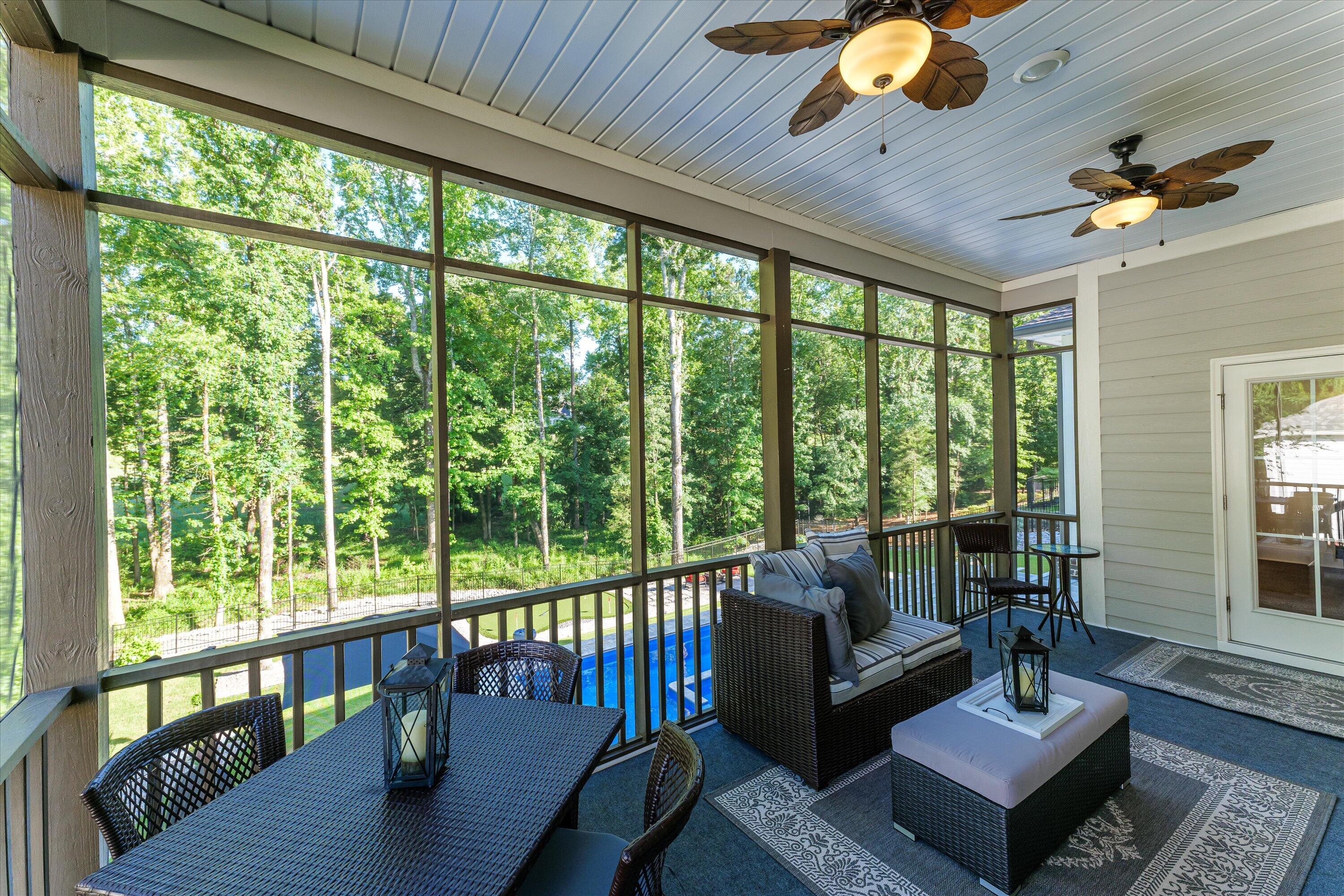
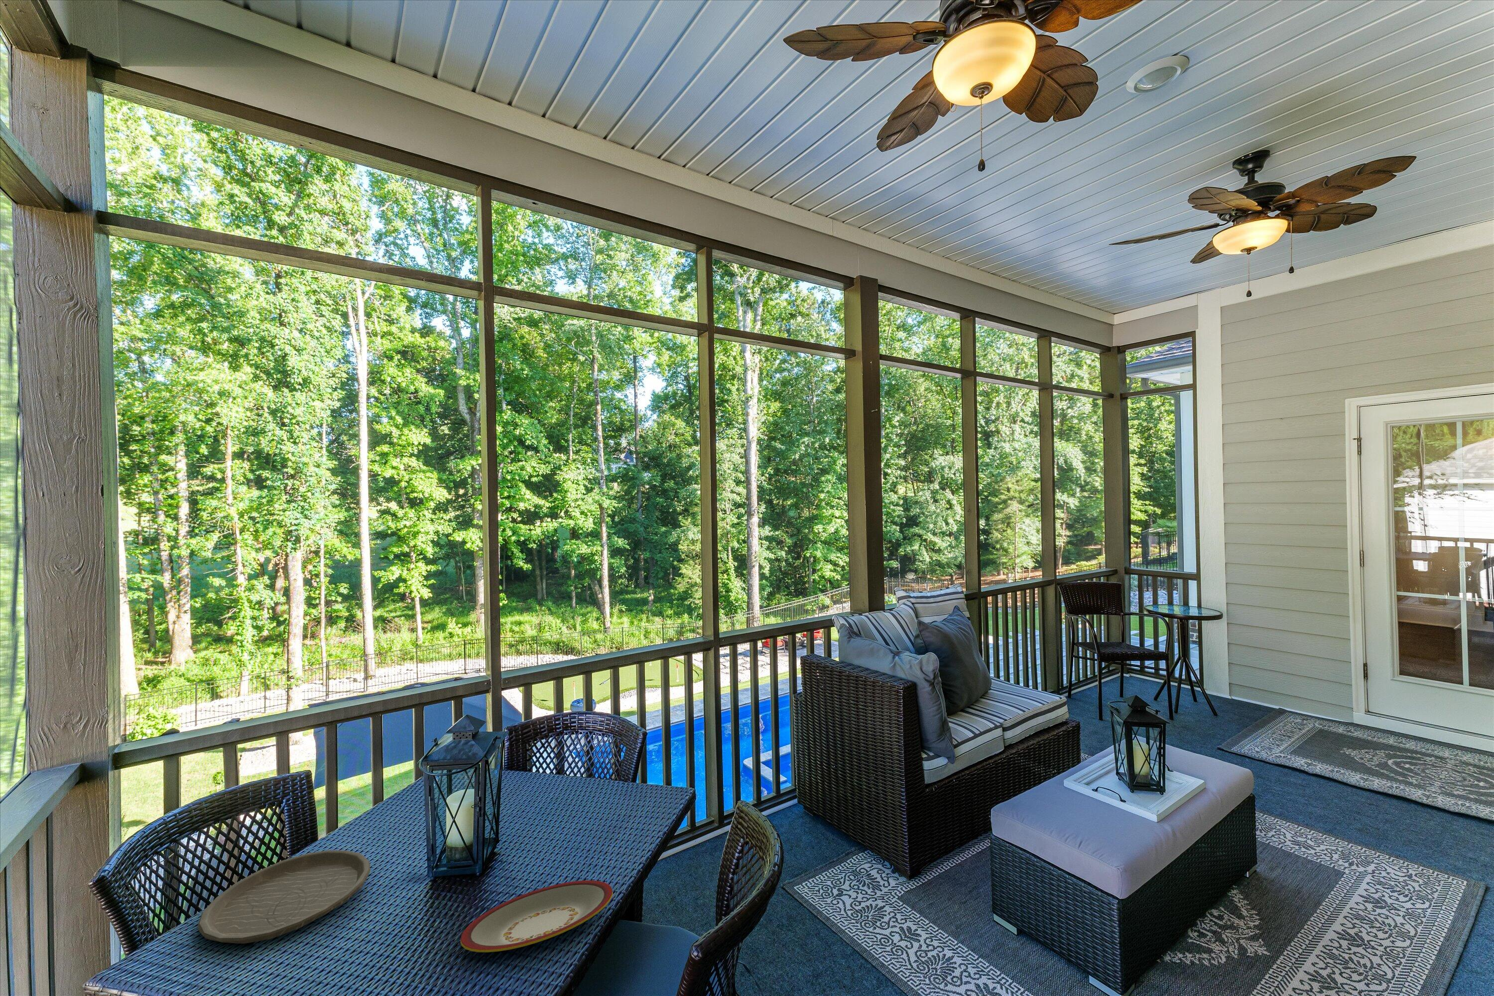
+ plate [460,880,614,953]
+ plate [197,849,371,944]
